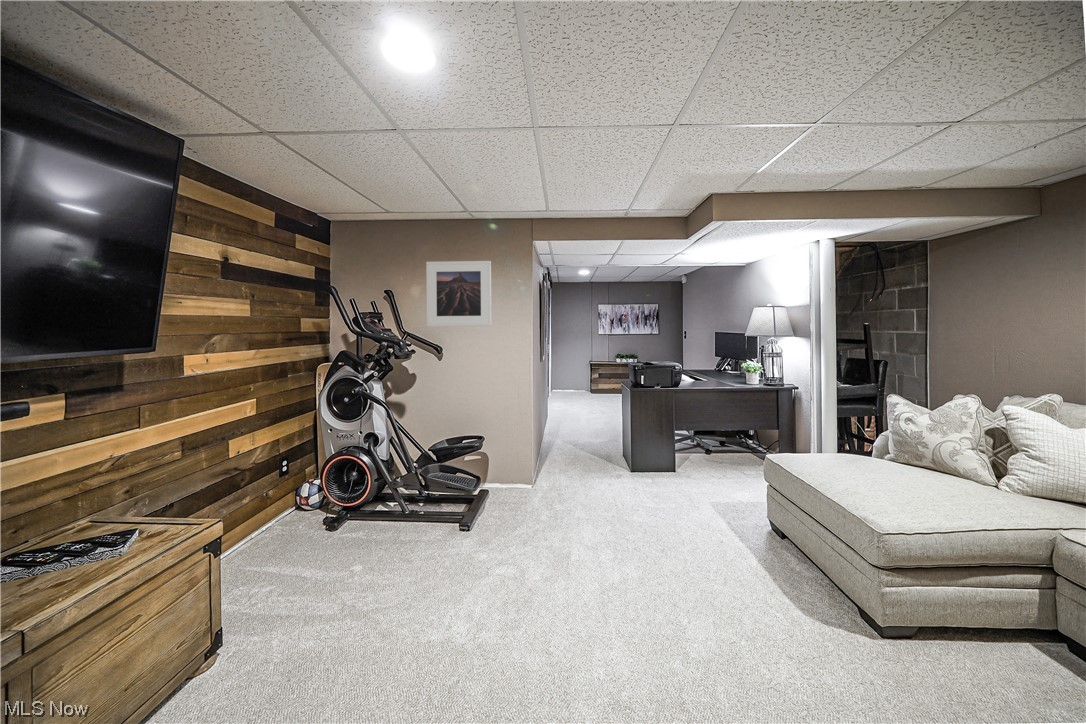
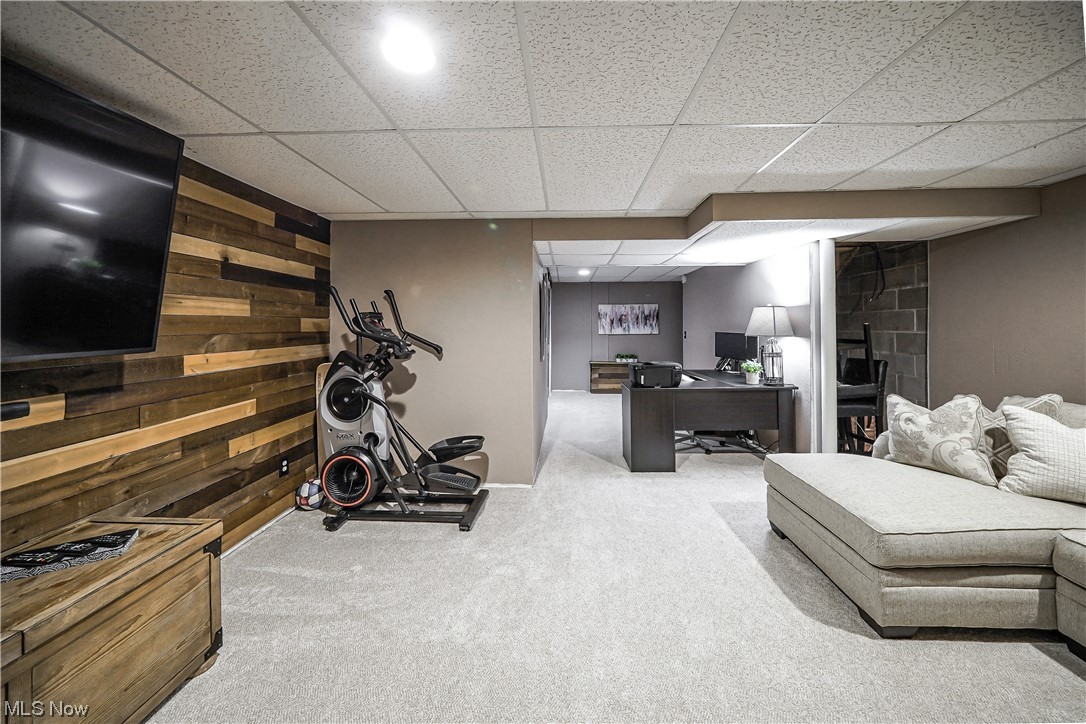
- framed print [425,260,492,327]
